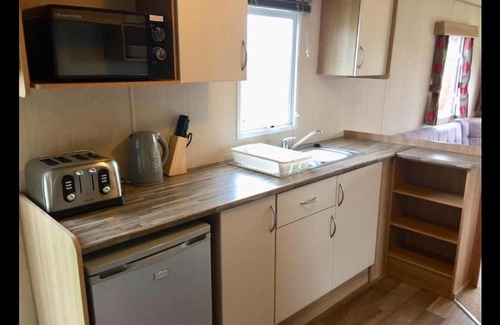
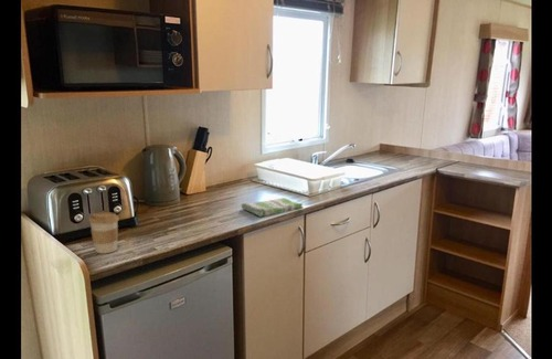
+ dish towel [241,197,304,218]
+ coffee cup [88,211,120,254]
